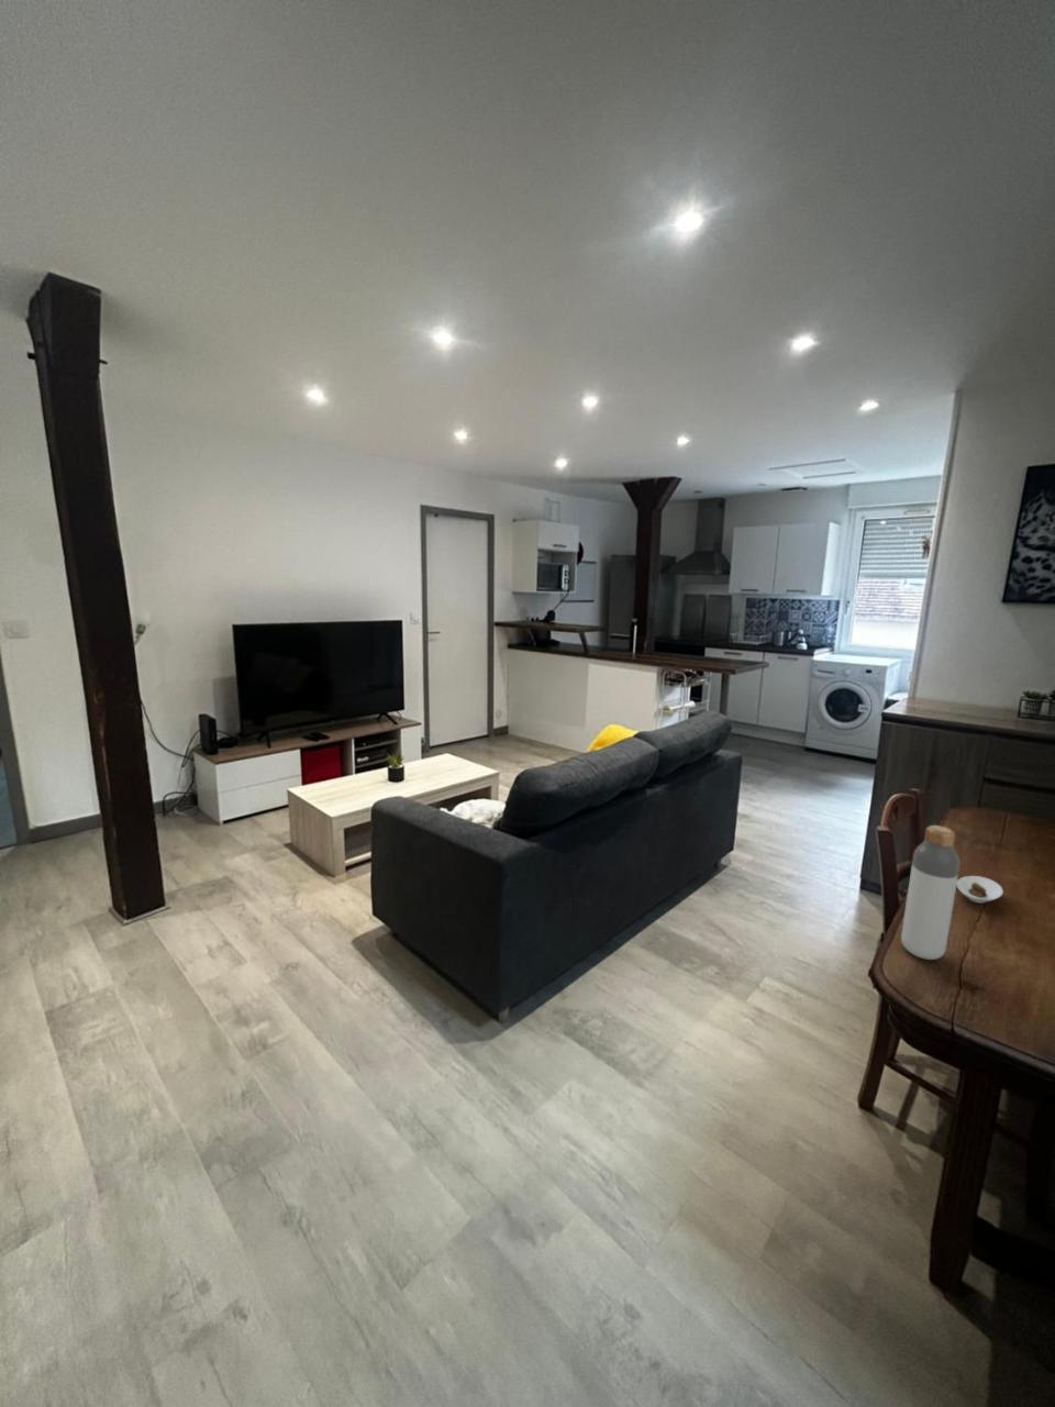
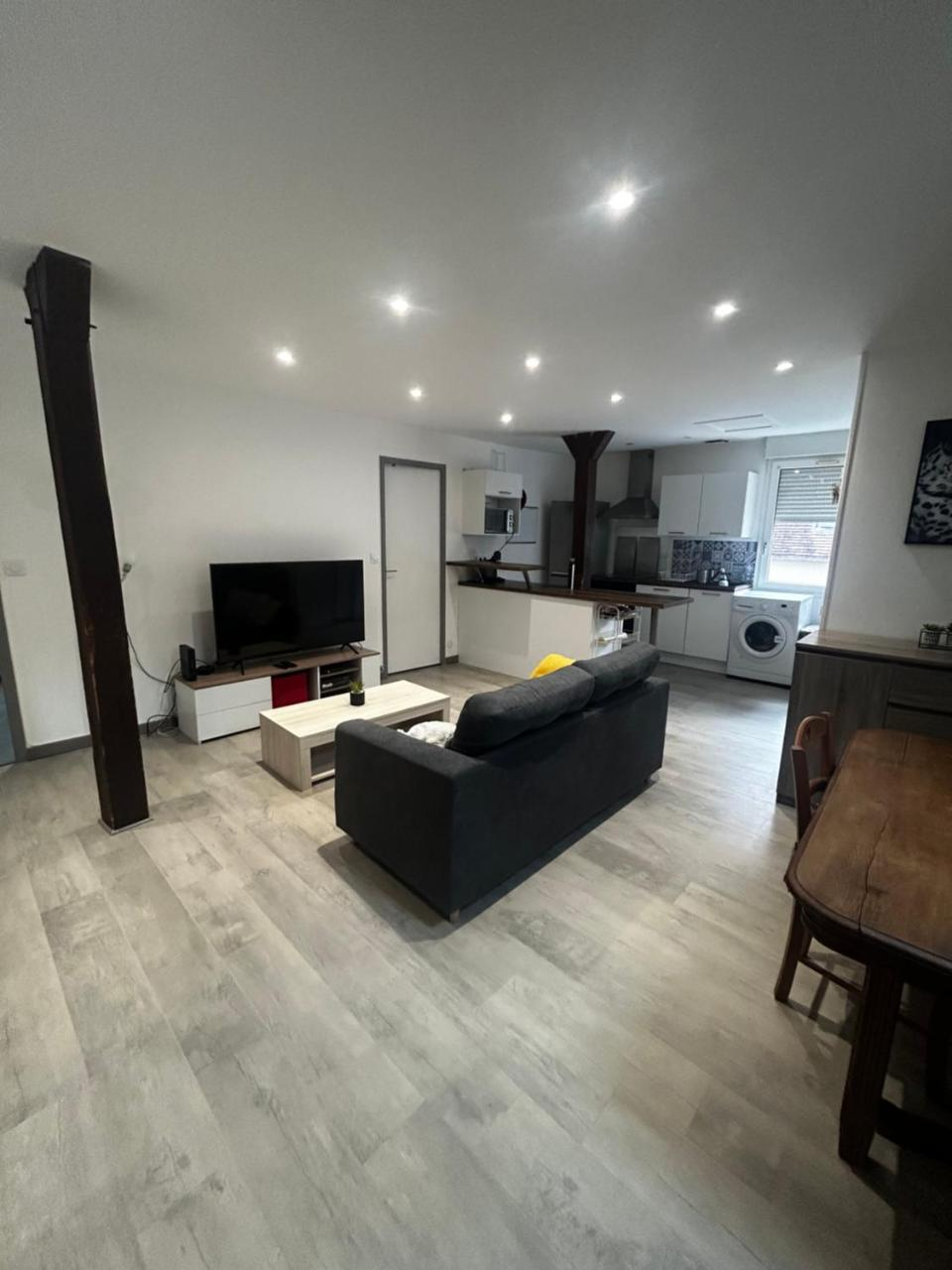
- saucer [956,875,1004,904]
- bottle [900,824,961,961]
